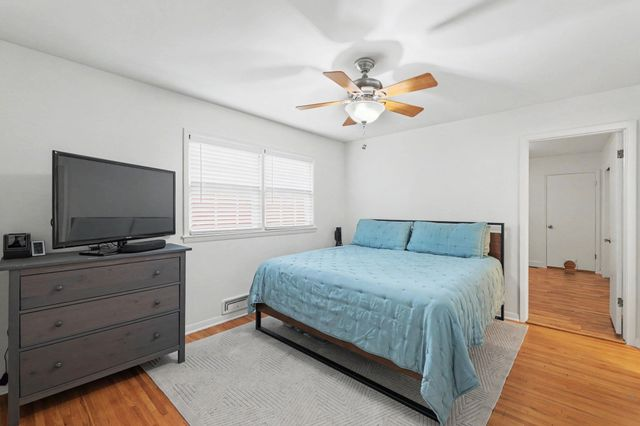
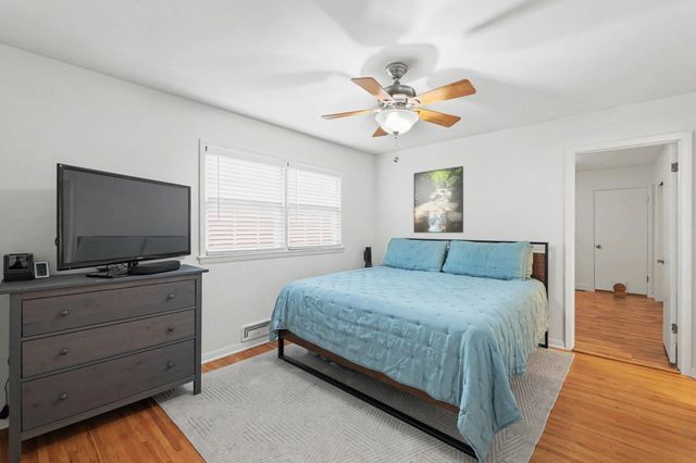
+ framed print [413,165,464,234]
